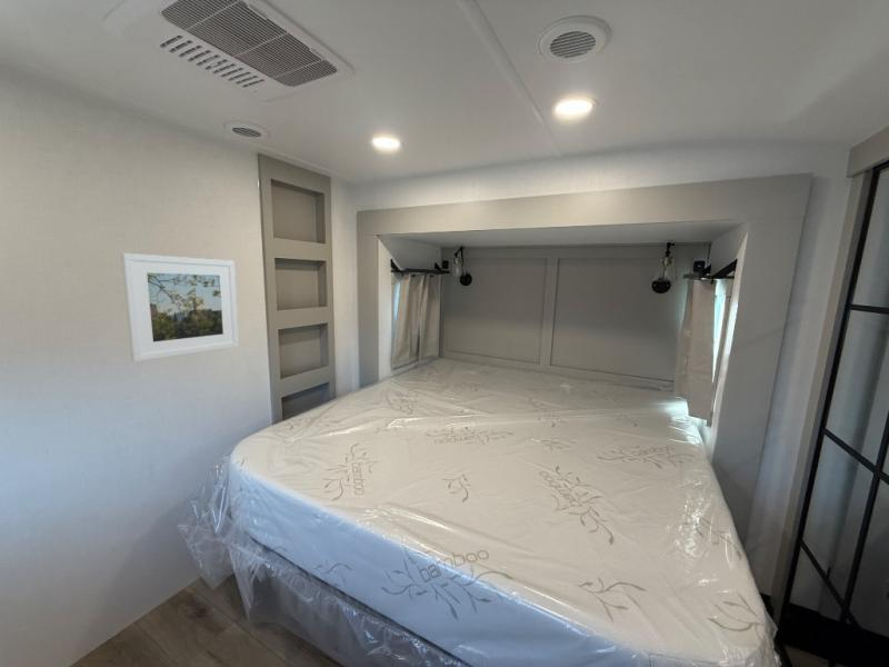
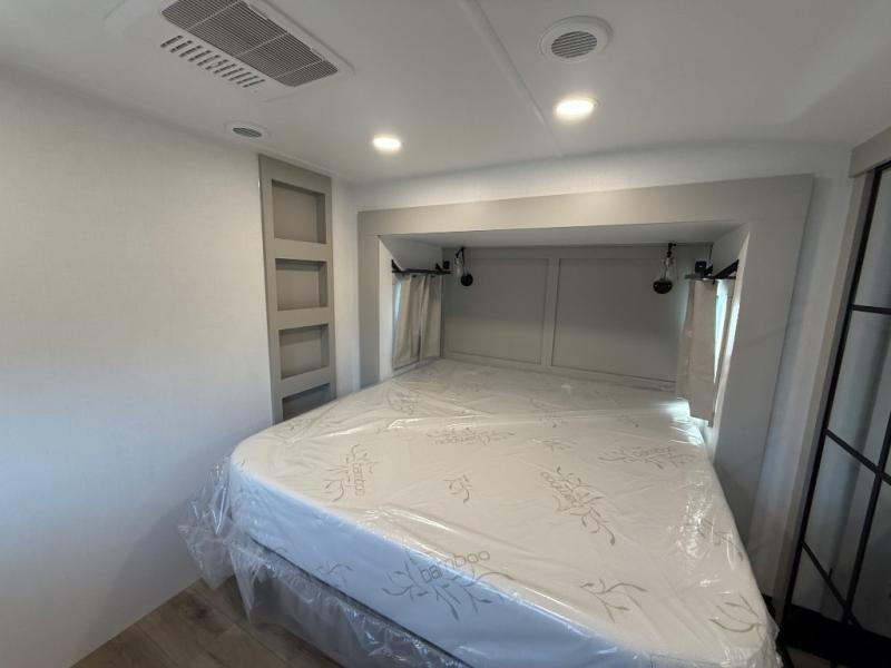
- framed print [120,252,240,362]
